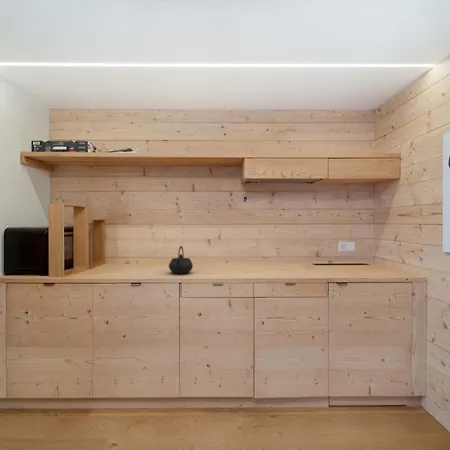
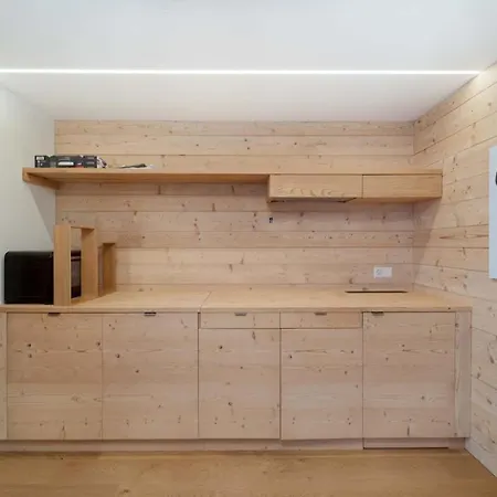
- kettle [168,245,194,275]
